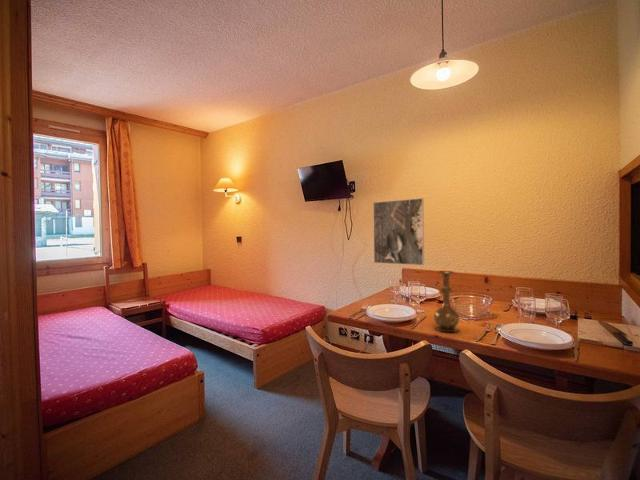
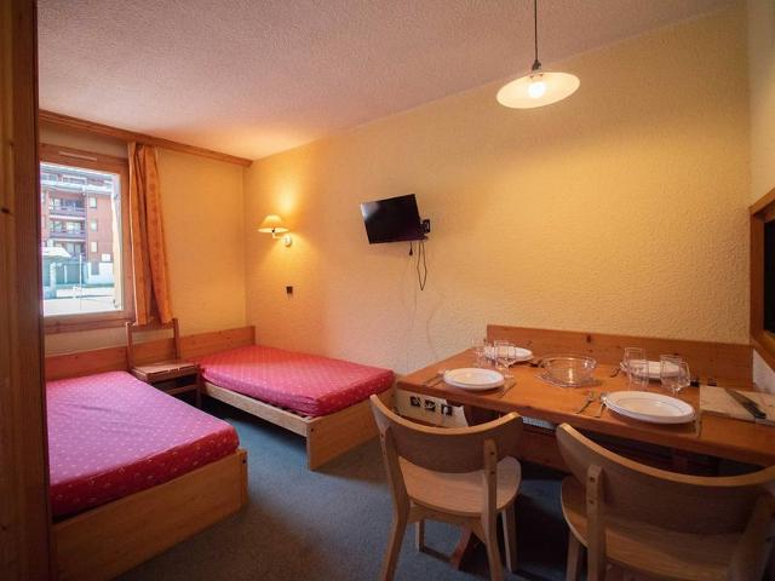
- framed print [372,197,425,266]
- vase [433,270,460,333]
